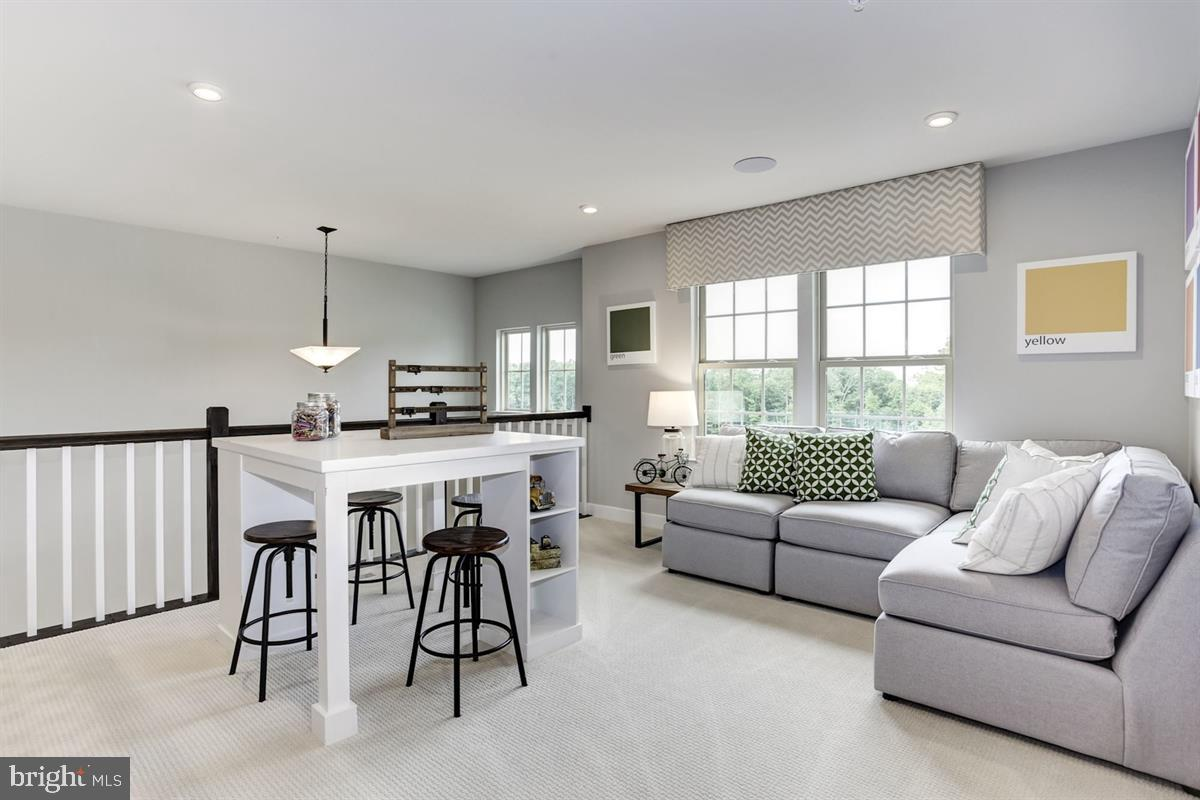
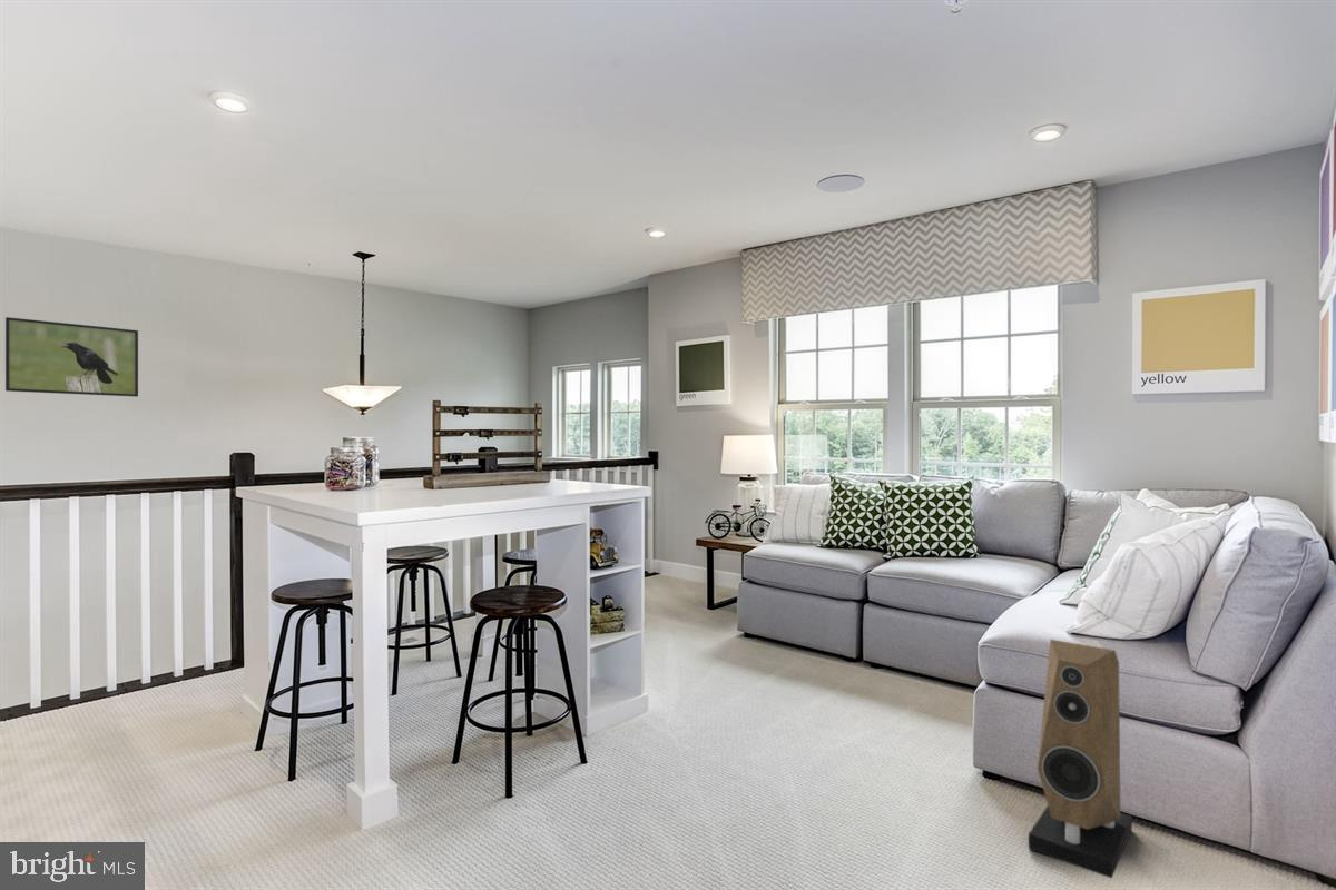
+ speaker [1028,639,1133,879]
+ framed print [4,316,139,398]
